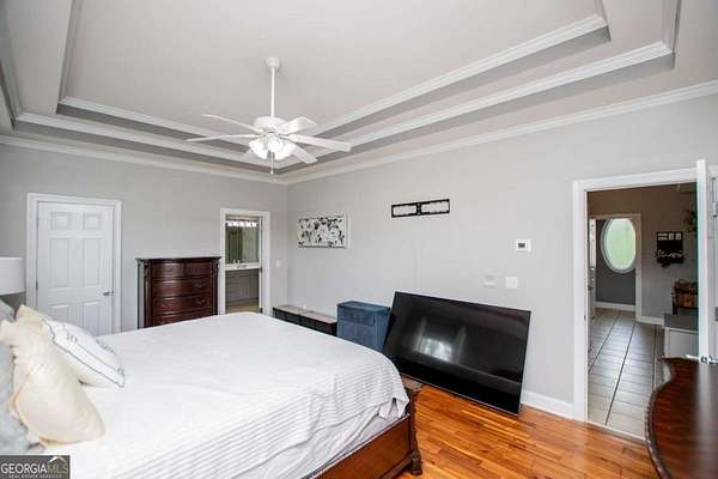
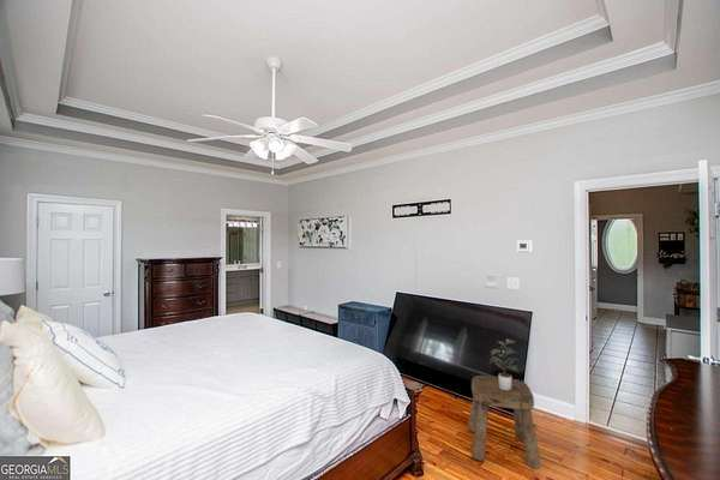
+ potted plant [487,338,521,390]
+ stool [467,374,542,470]
